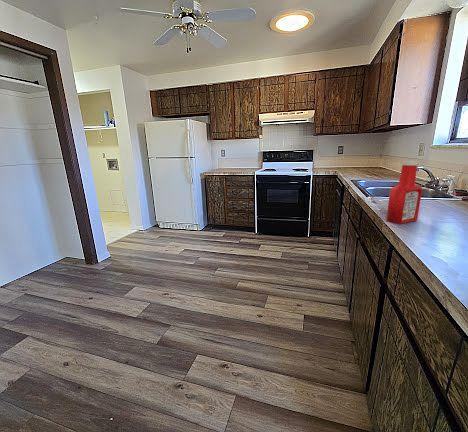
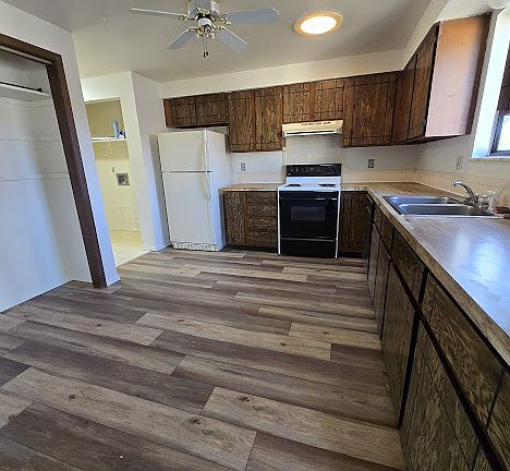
- soap bottle [385,160,423,225]
